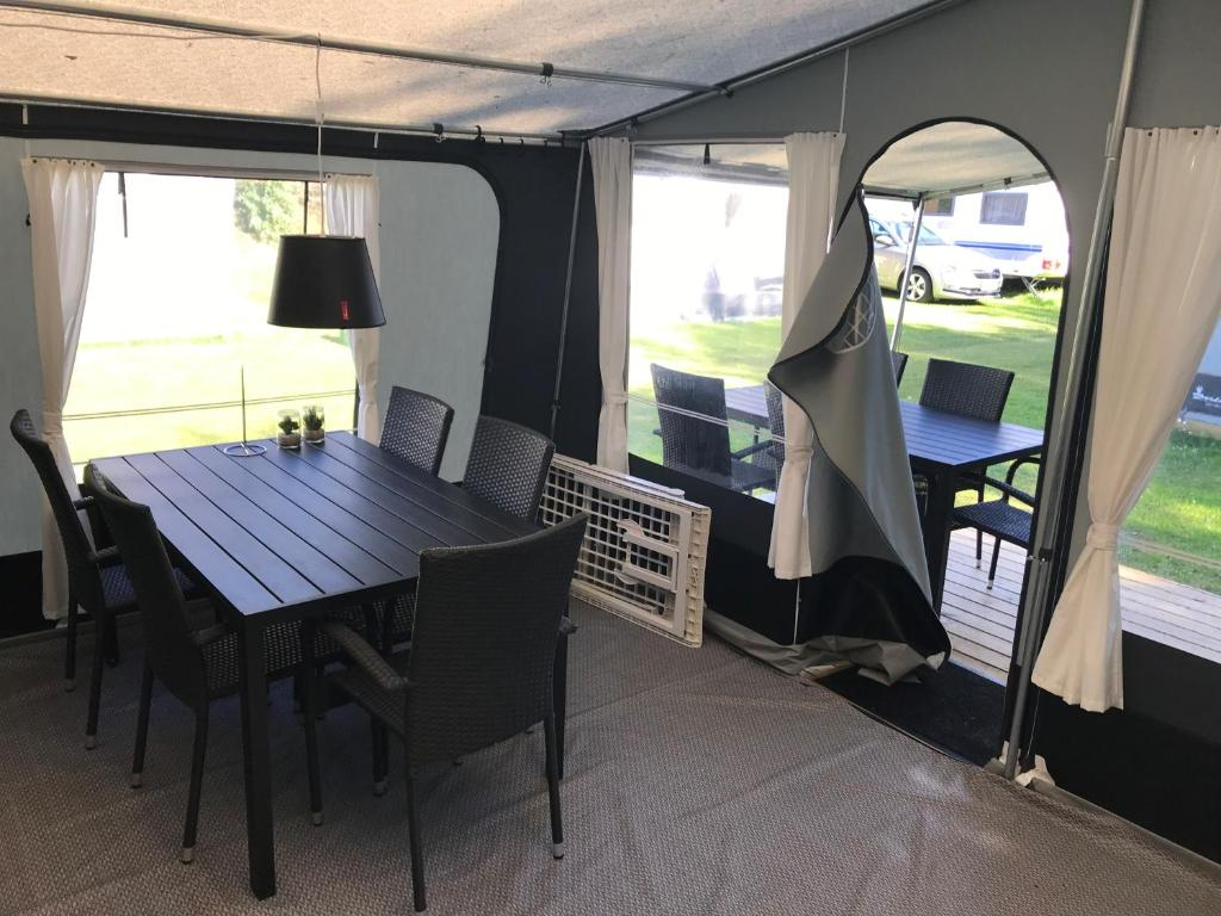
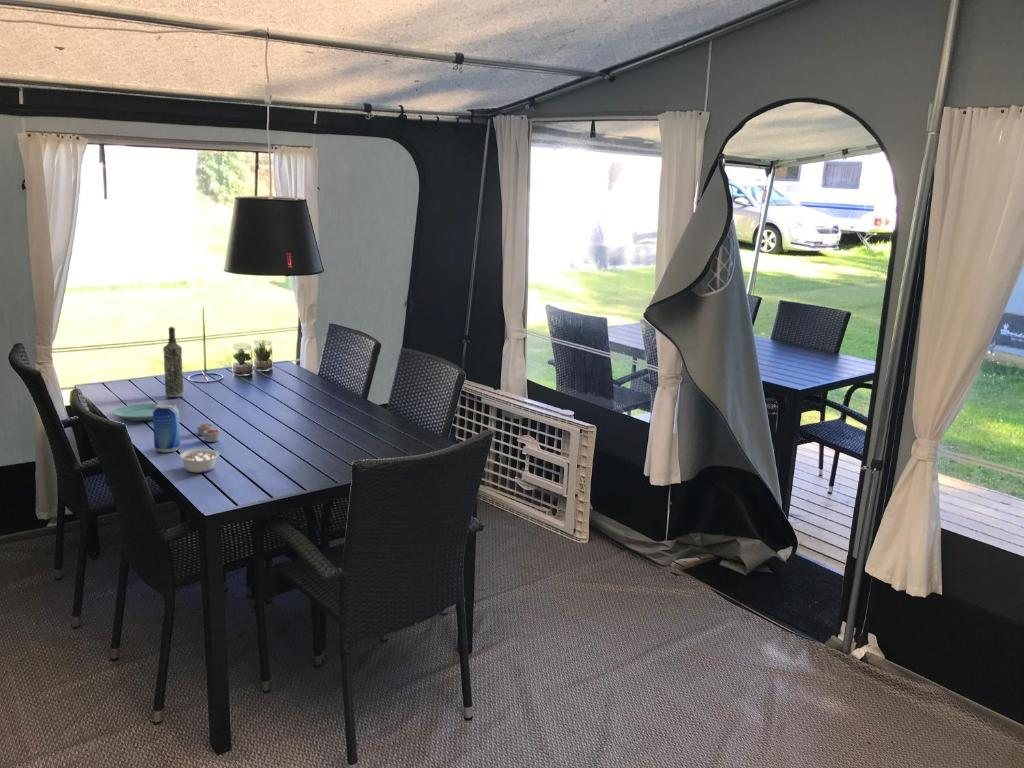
+ beer can [152,402,181,453]
+ plate [111,403,159,422]
+ bottle [162,326,184,398]
+ candle [196,423,221,443]
+ legume [178,448,220,473]
